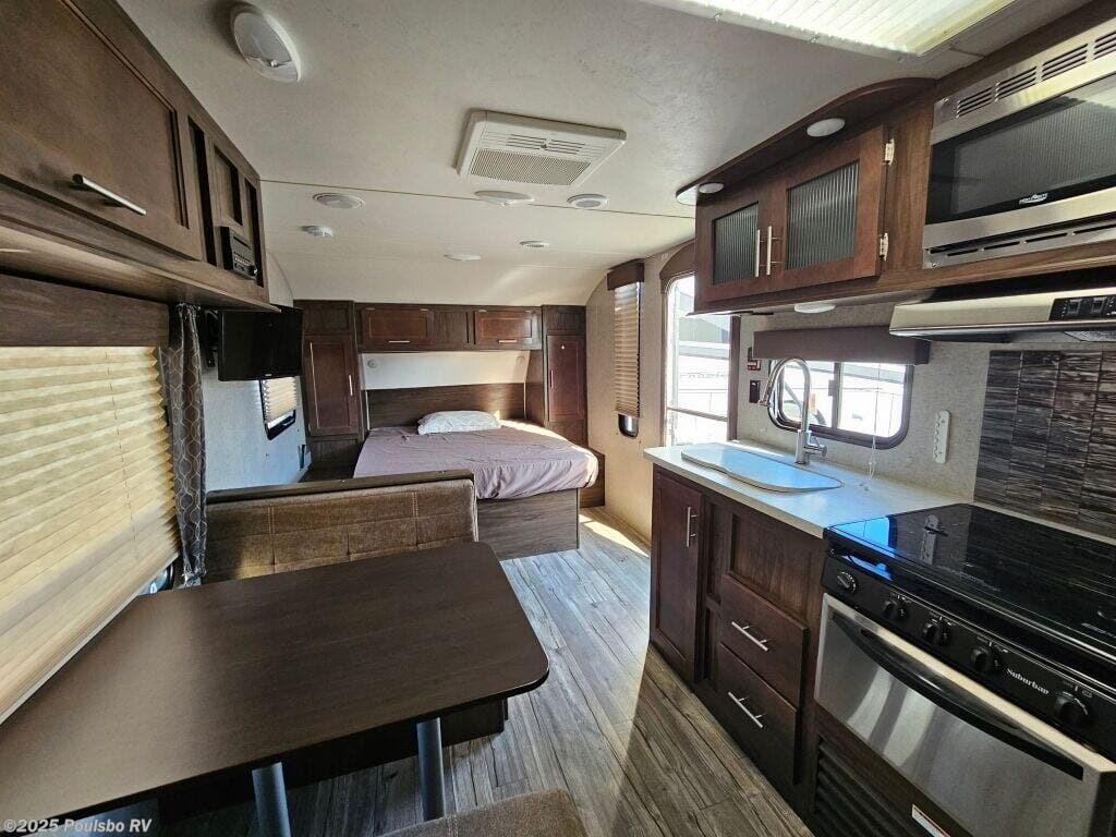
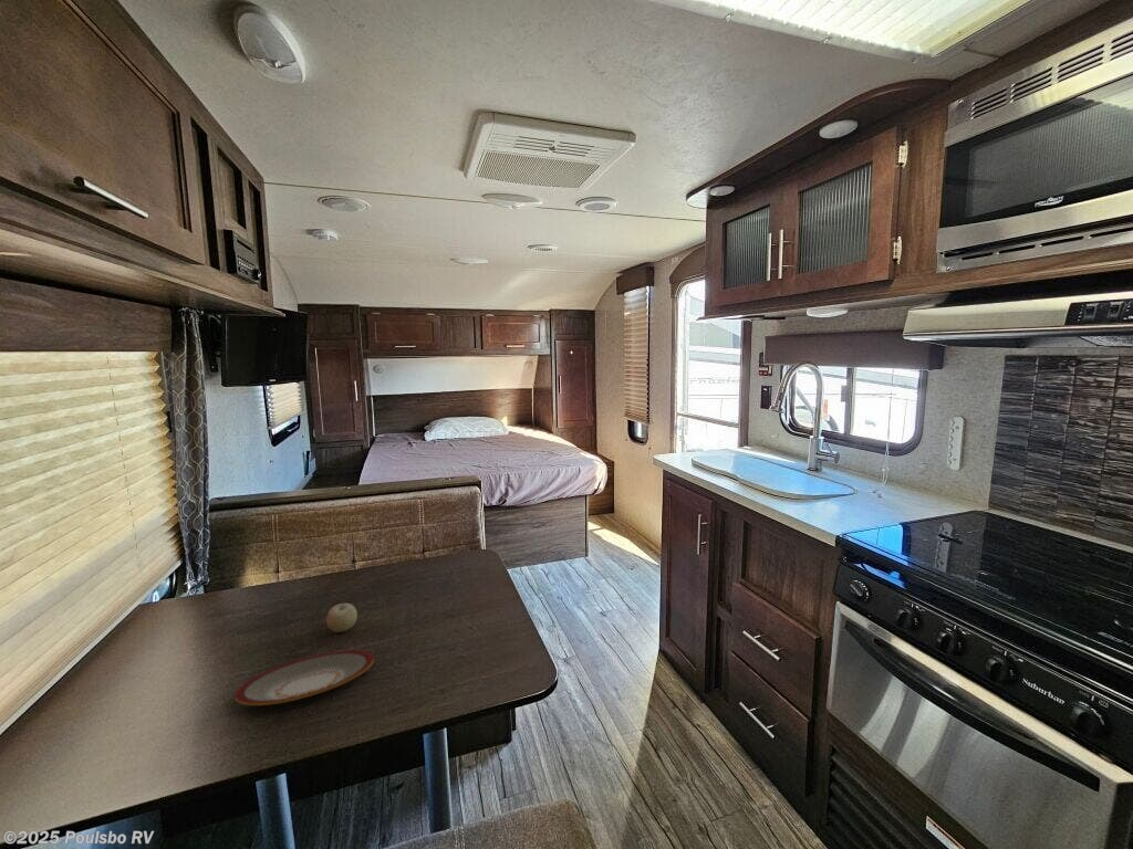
+ fruit [325,600,358,633]
+ plate [233,649,375,706]
